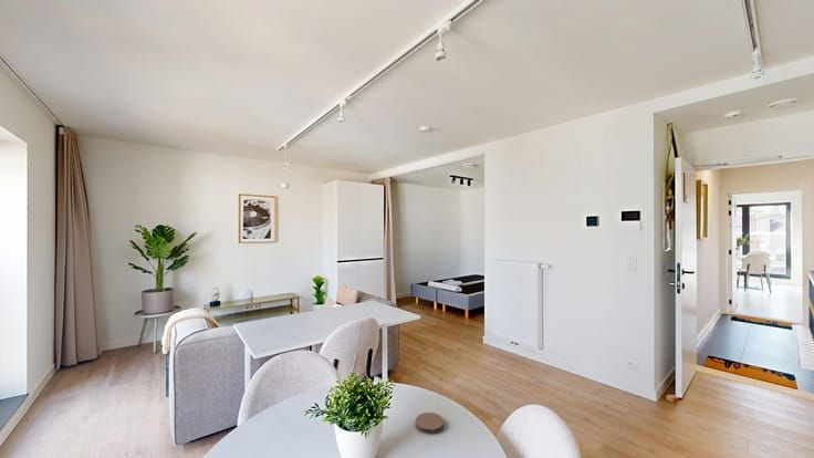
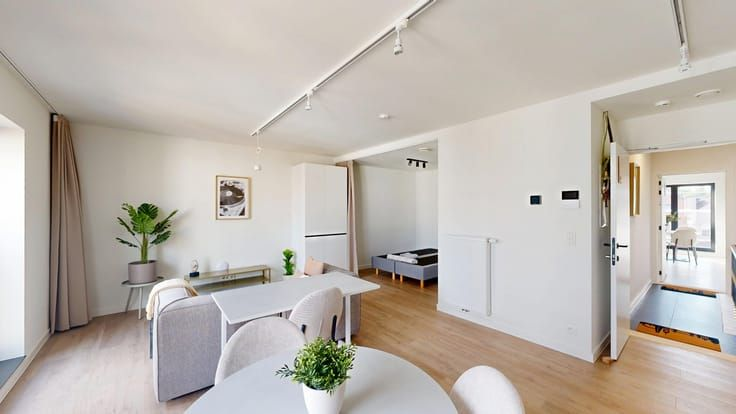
- coaster [415,412,445,435]
